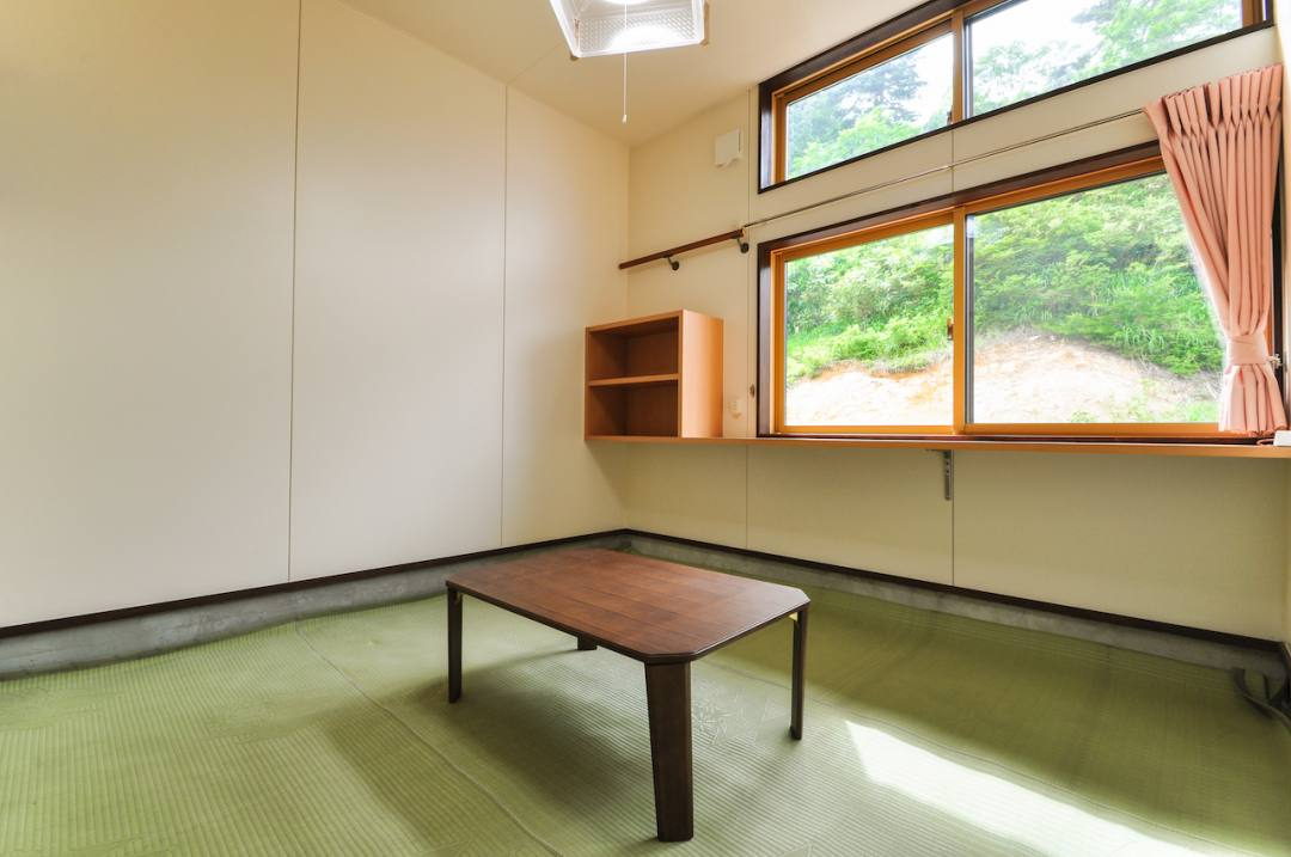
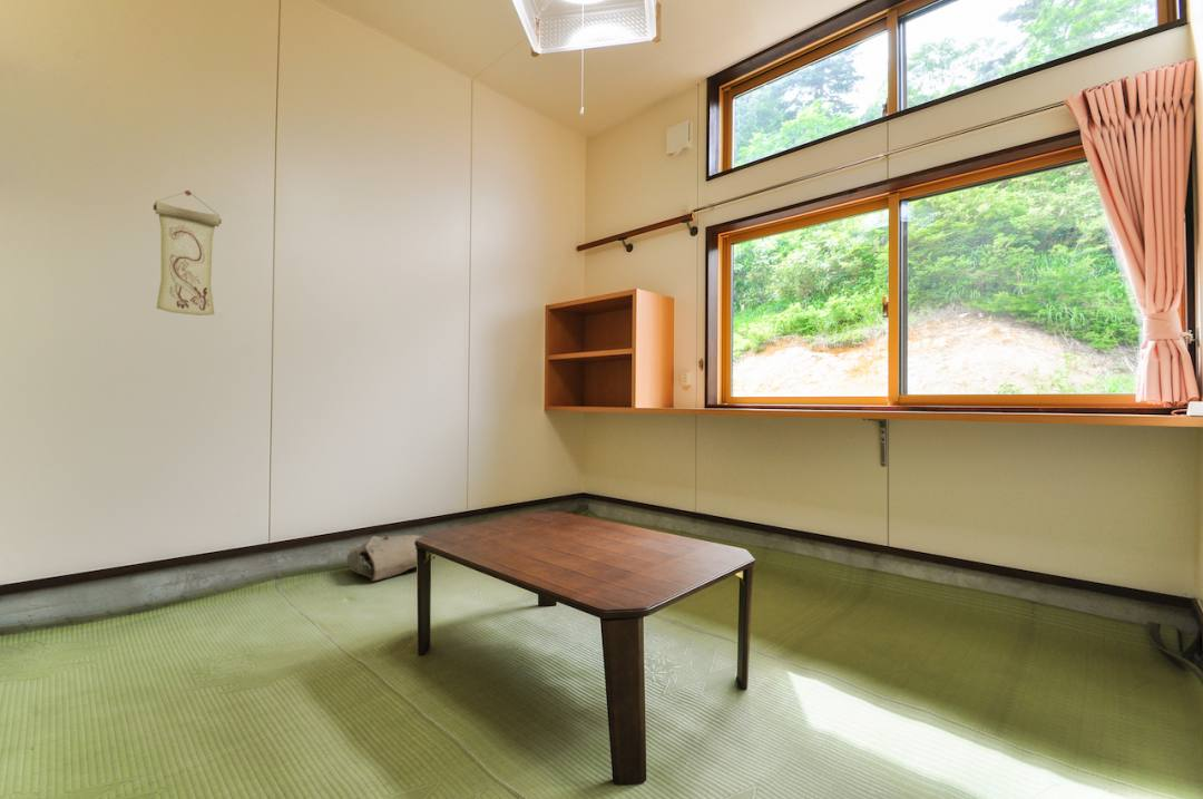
+ bag [346,533,437,582]
+ wall scroll [153,189,223,316]
